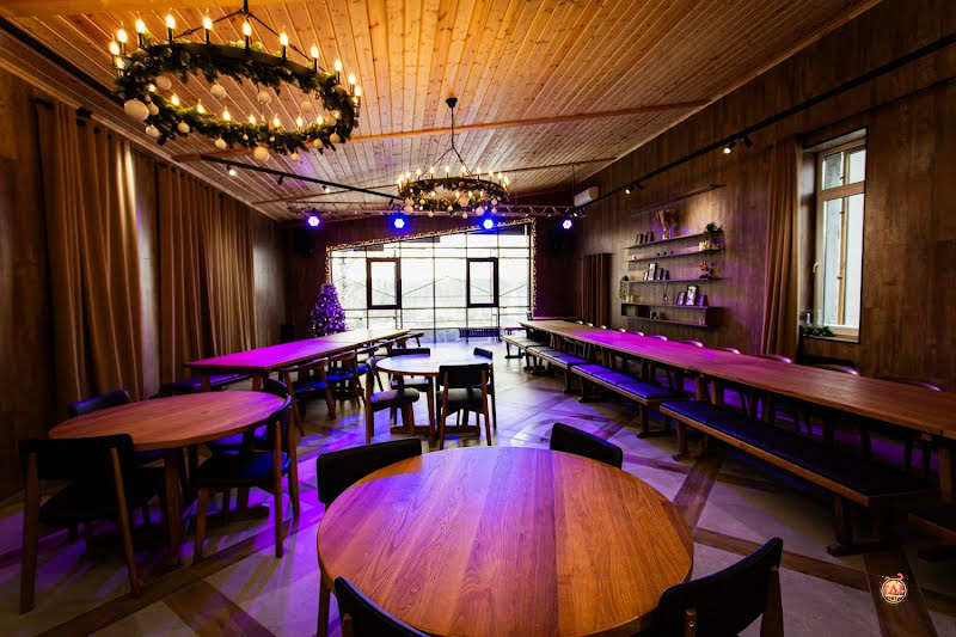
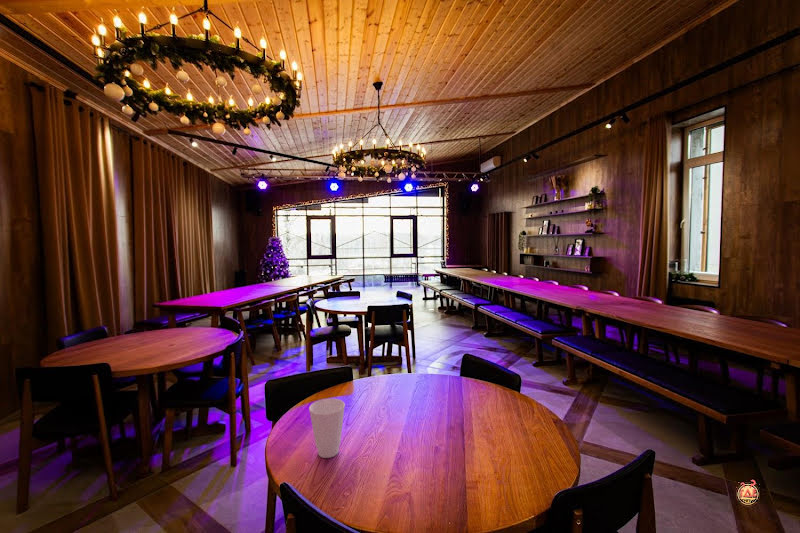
+ cup [308,397,346,459]
